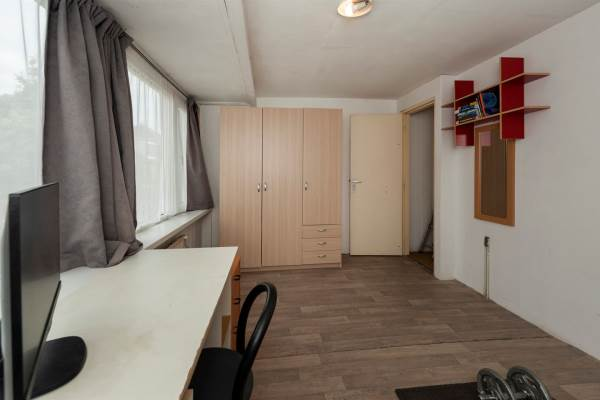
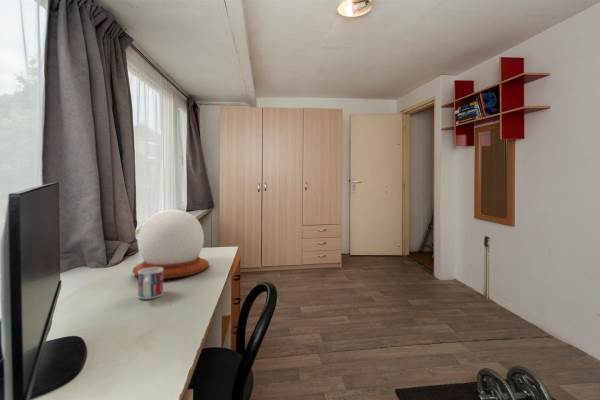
+ mug [137,267,164,300]
+ snow globe [131,209,210,280]
